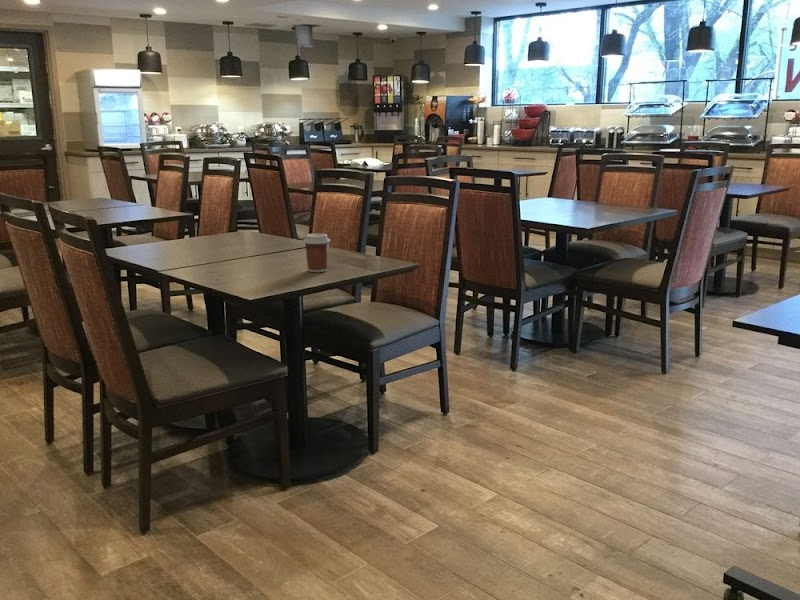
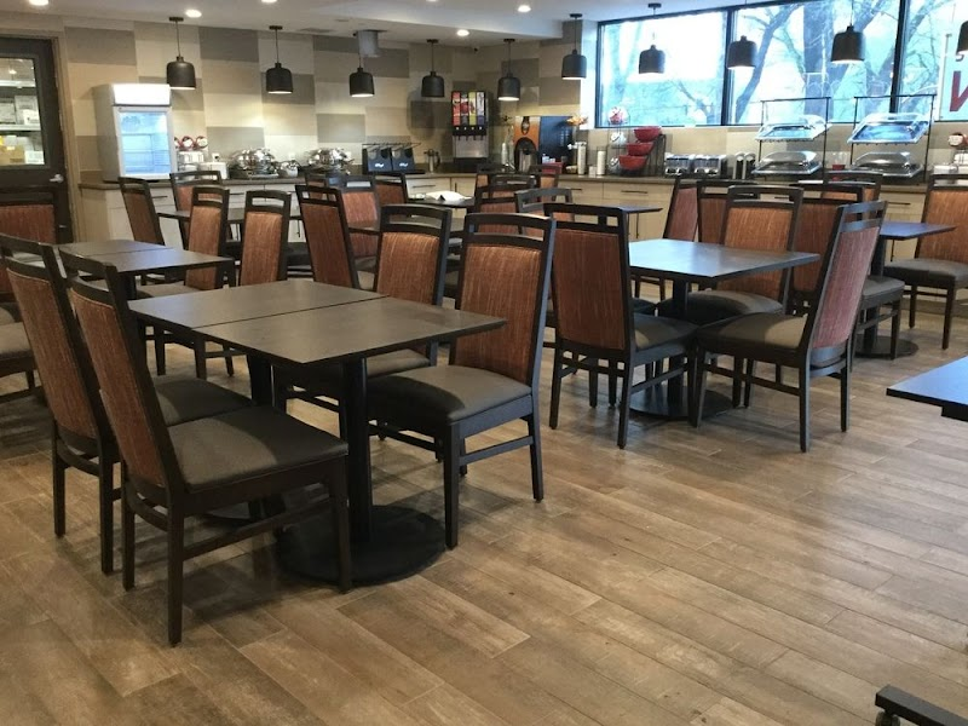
- coffee cup [302,232,331,273]
